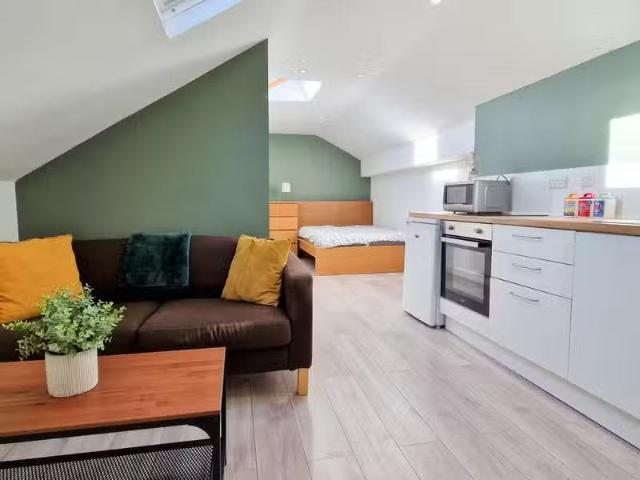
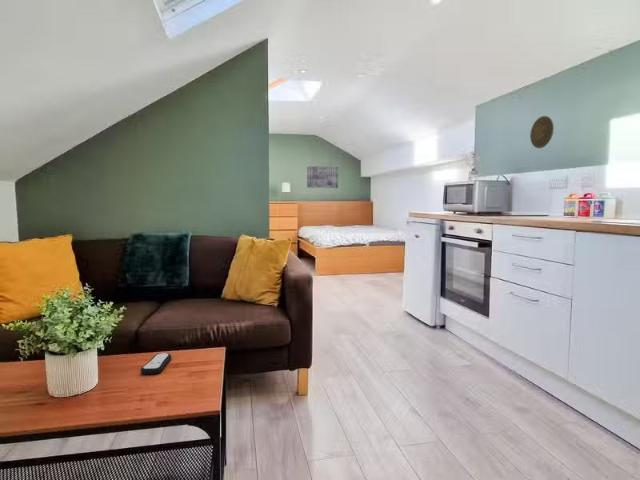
+ wall art [306,165,339,189]
+ remote control [140,352,172,375]
+ decorative plate [529,115,555,149]
